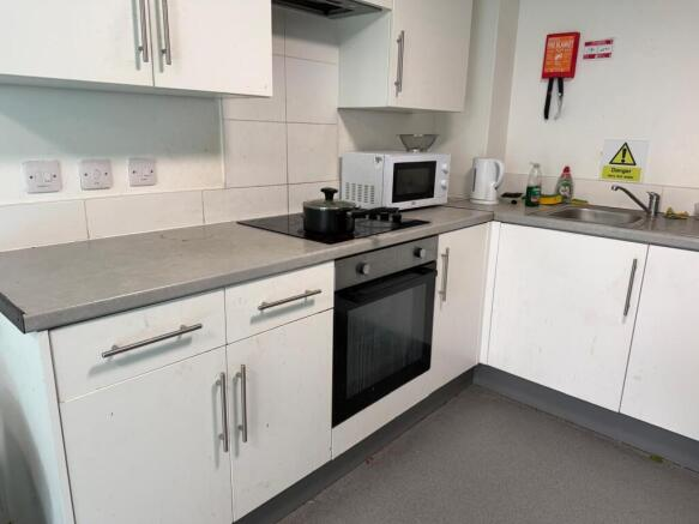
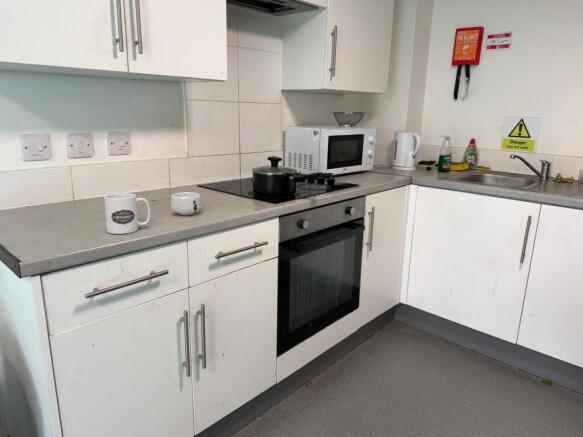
+ mug [170,191,202,216]
+ mug [103,192,151,235]
